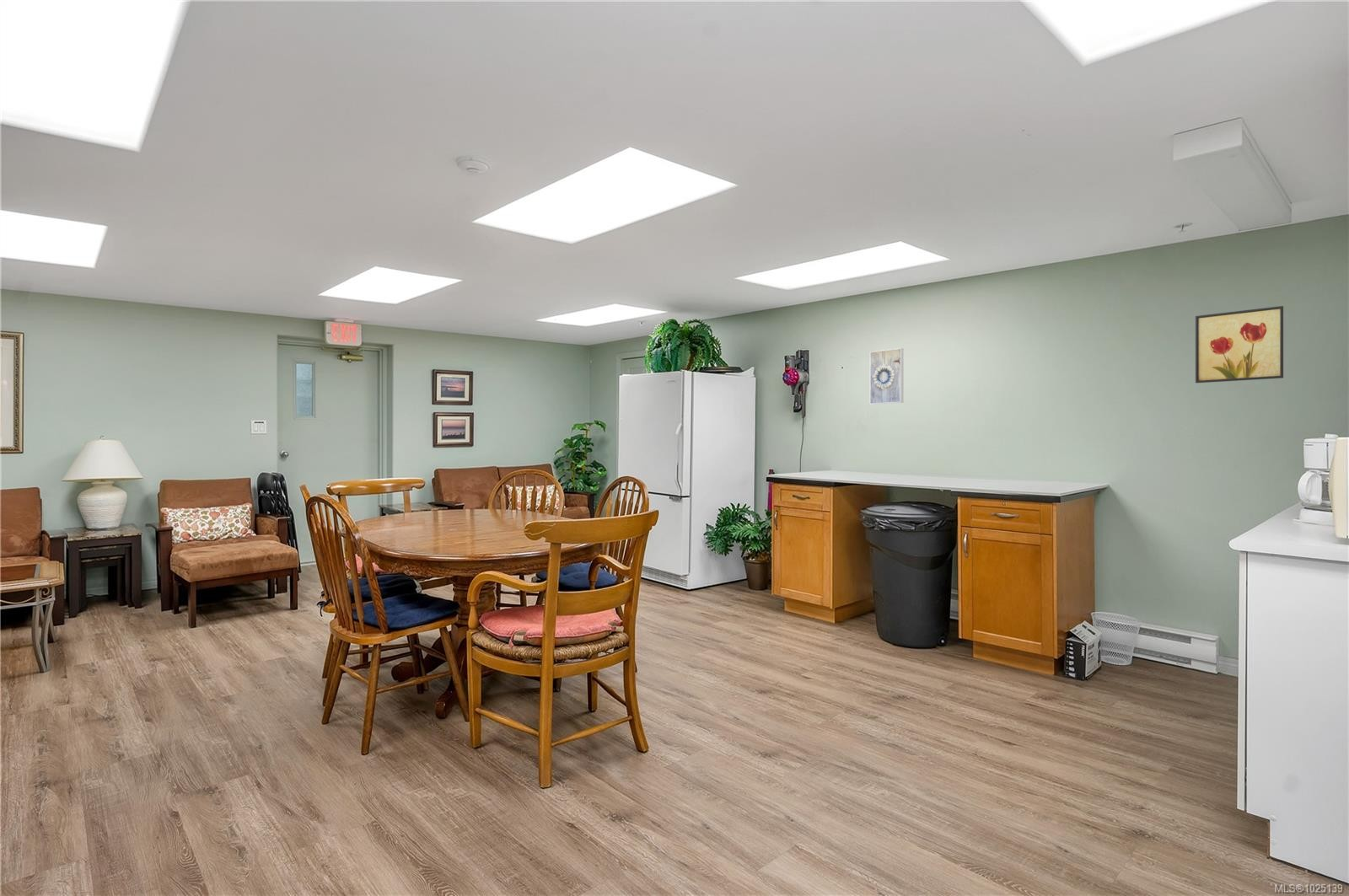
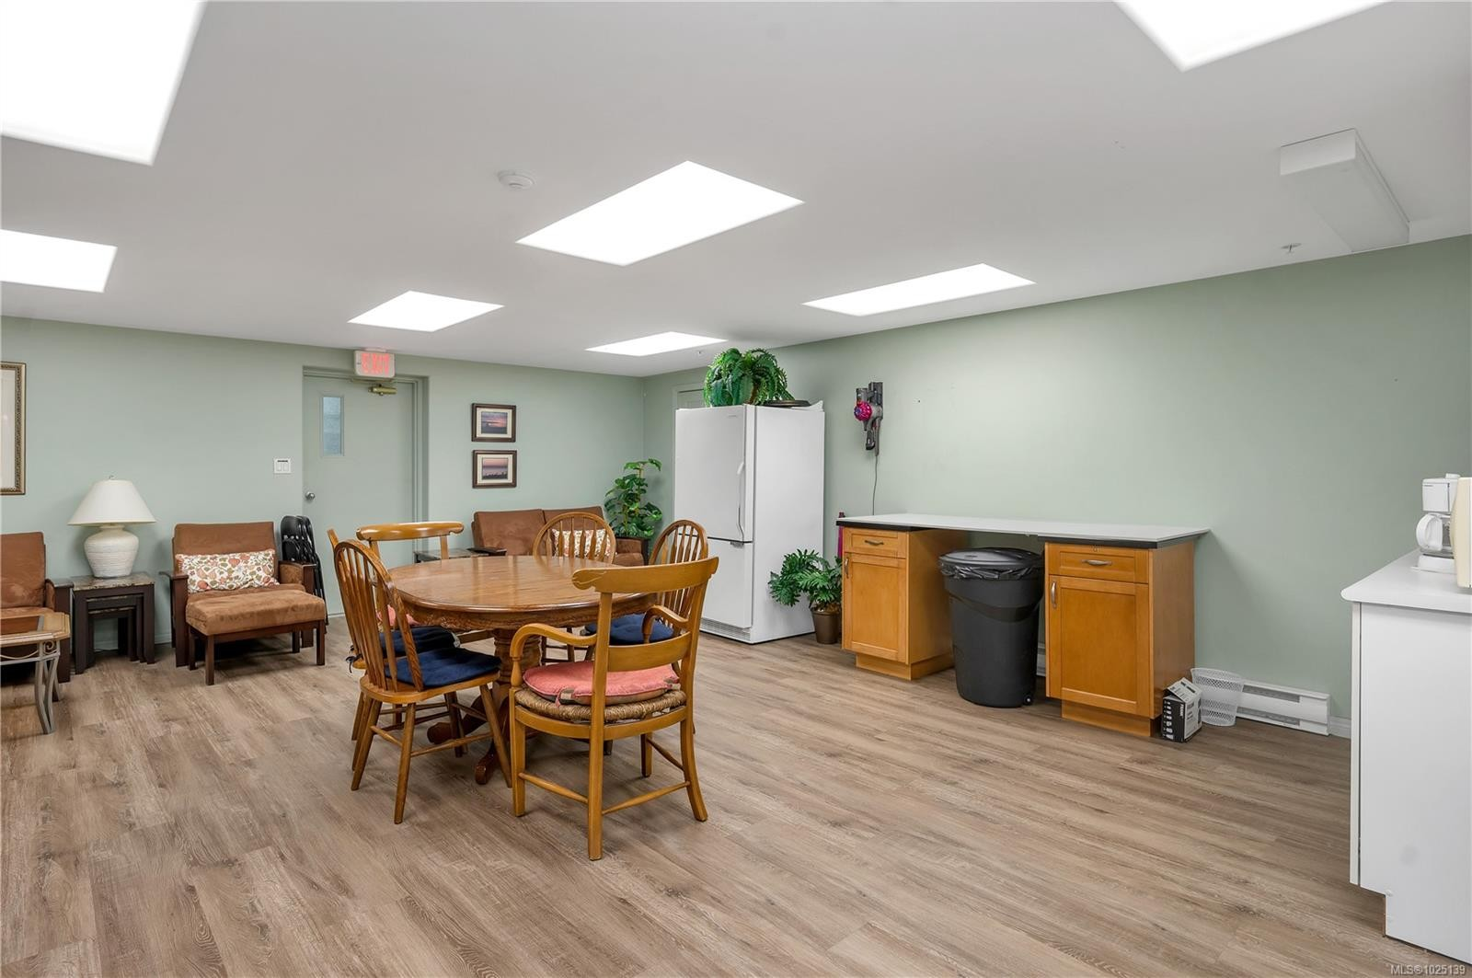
- wall art [1195,305,1284,384]
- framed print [869,347,904,405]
